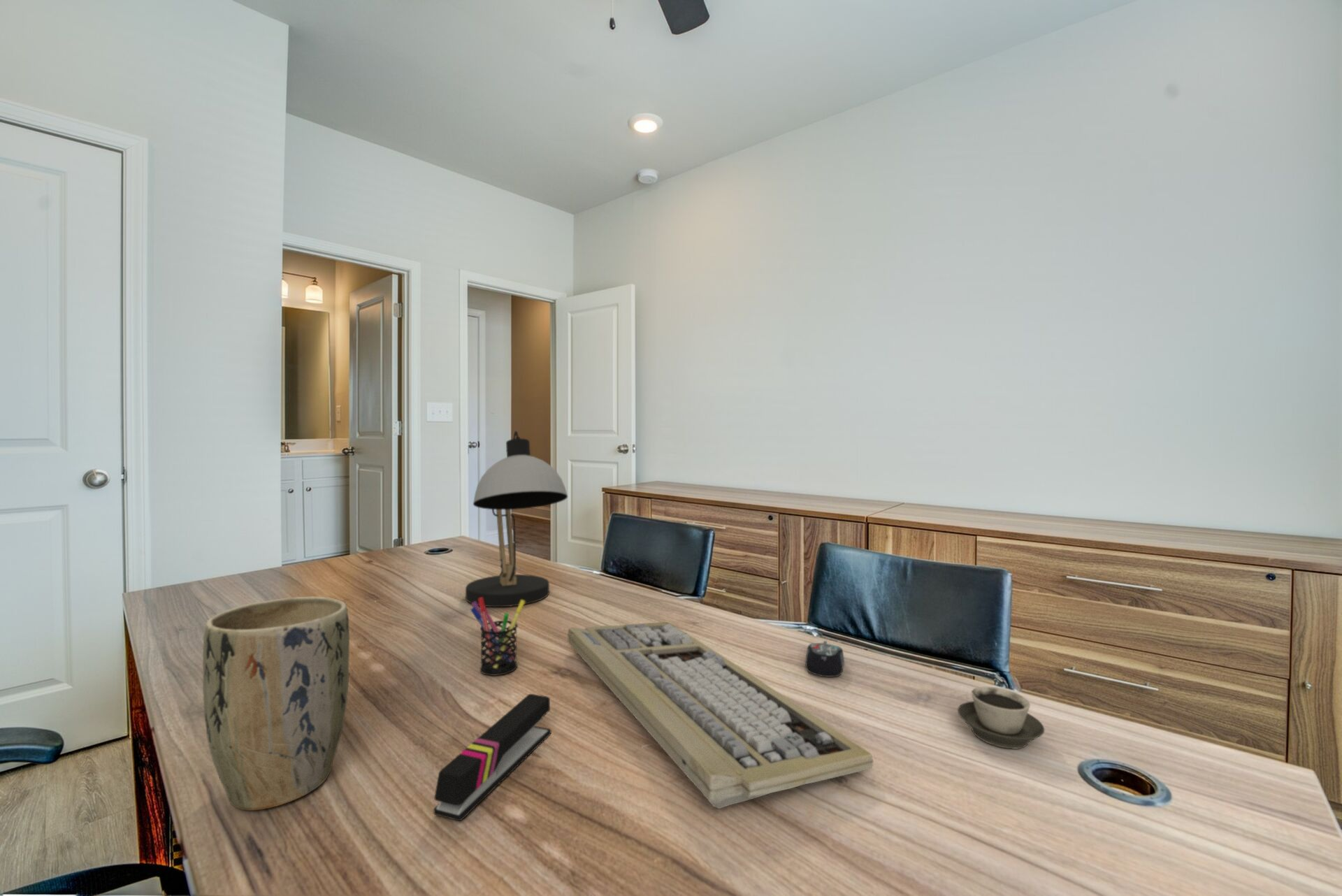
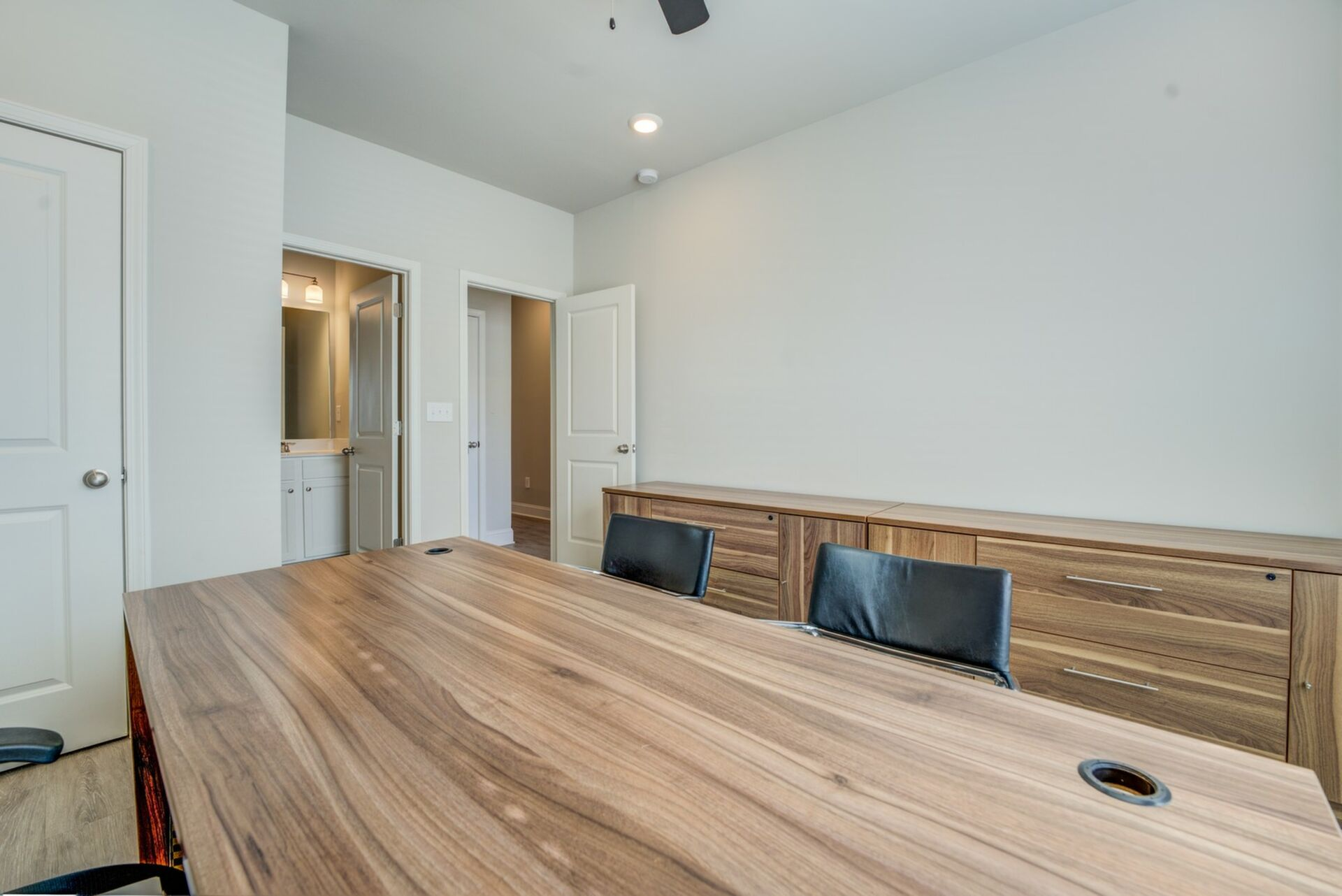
- plant pot [202,596,350,811]
- cup [957,686,1045,749]
- stapler [433,693,551,821]
- computer mouse [805,640,845,678]
- pen holder [470,598,526,677]
- keyboard [567,621,874,809]
- desk lamp [465,430,568,607]
